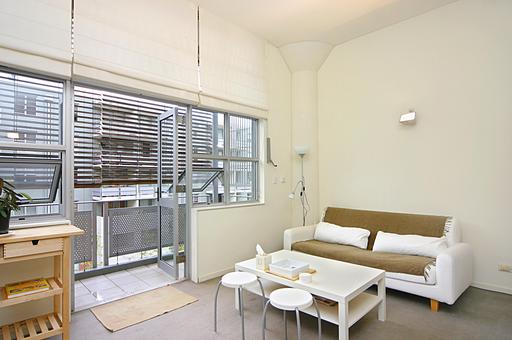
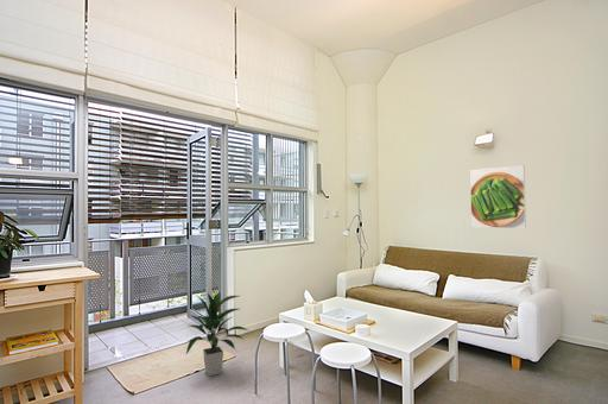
+ indoor plant [185,290,249,377]
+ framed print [469,164,527,229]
